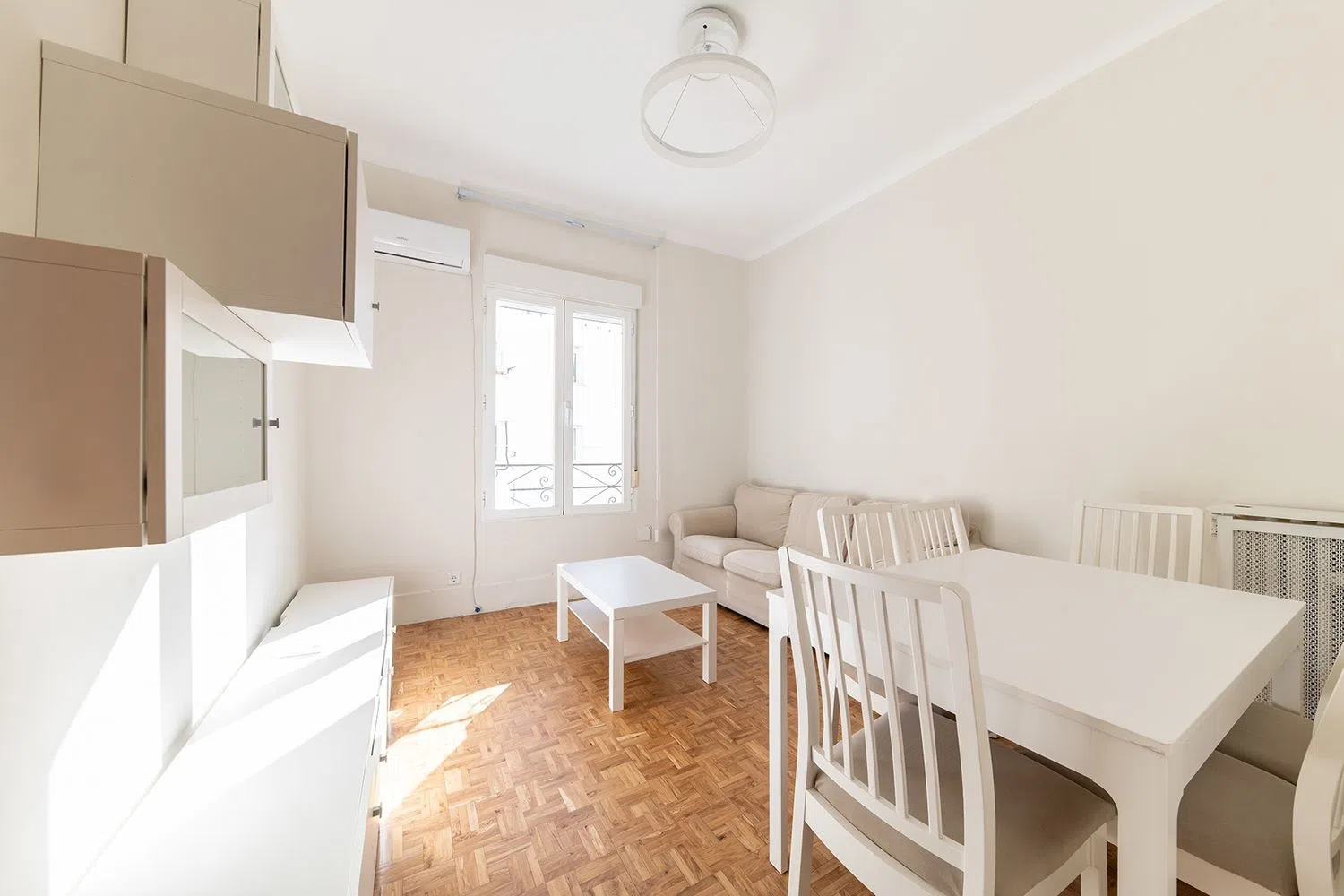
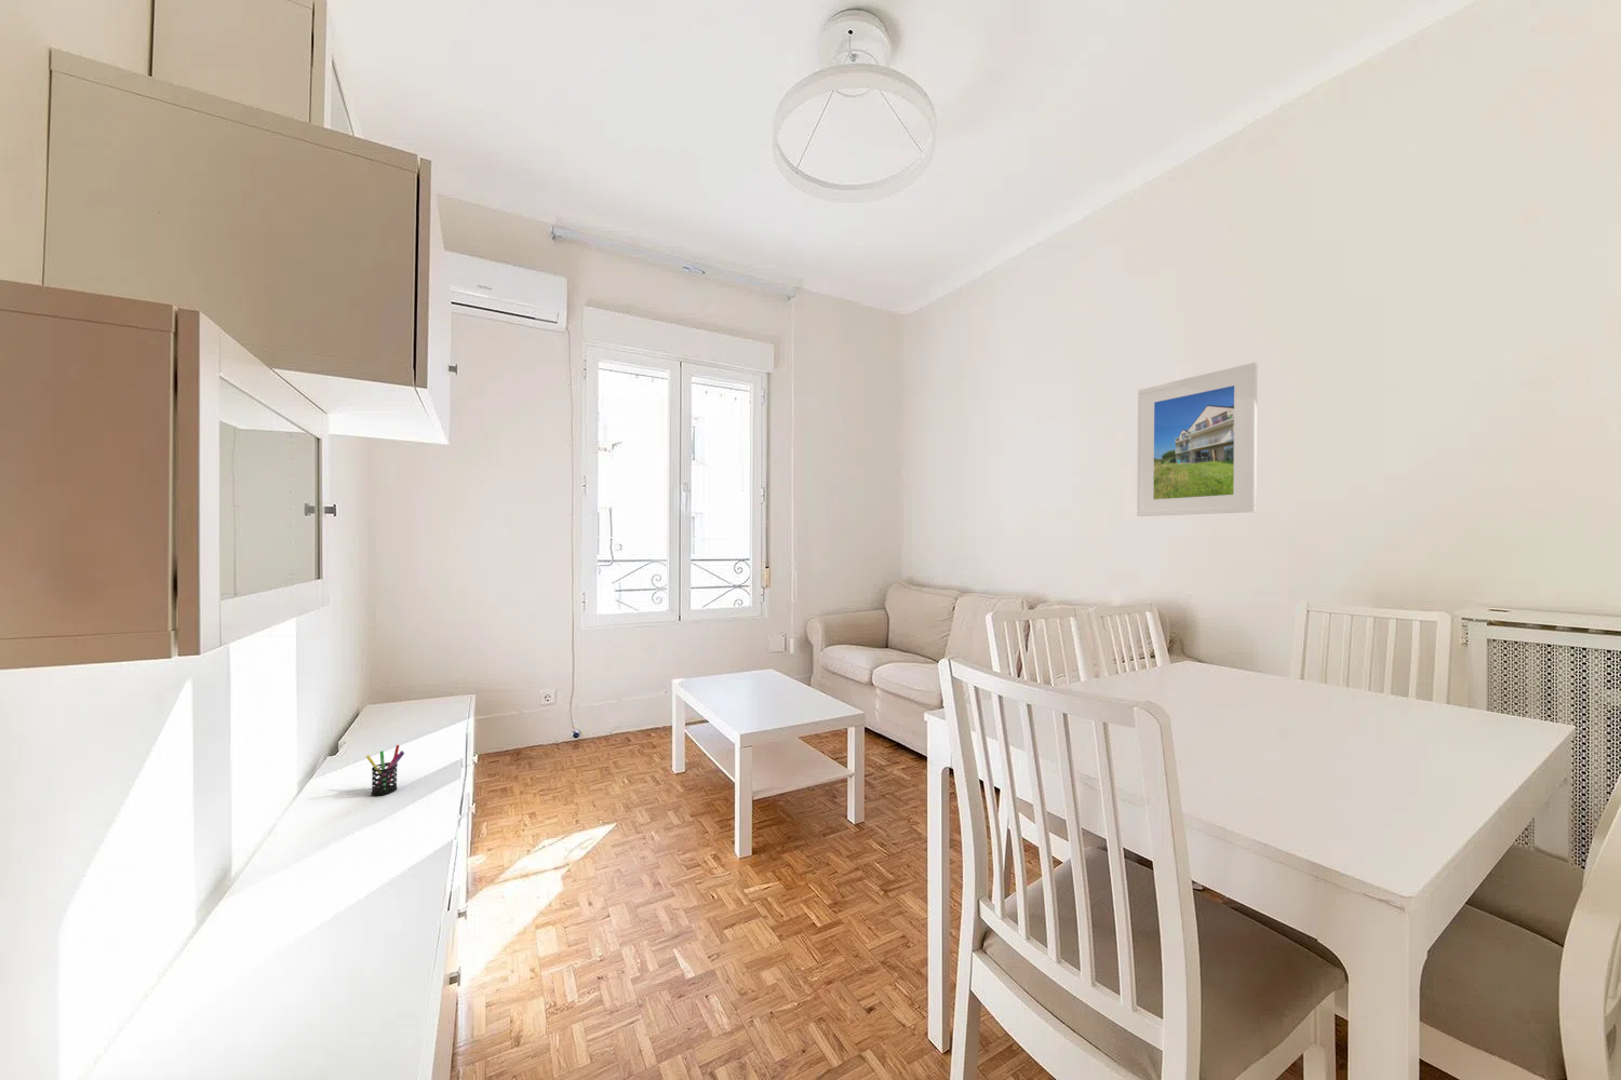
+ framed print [1136,362,1258,517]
+ pen holder [365,744,405,796]
